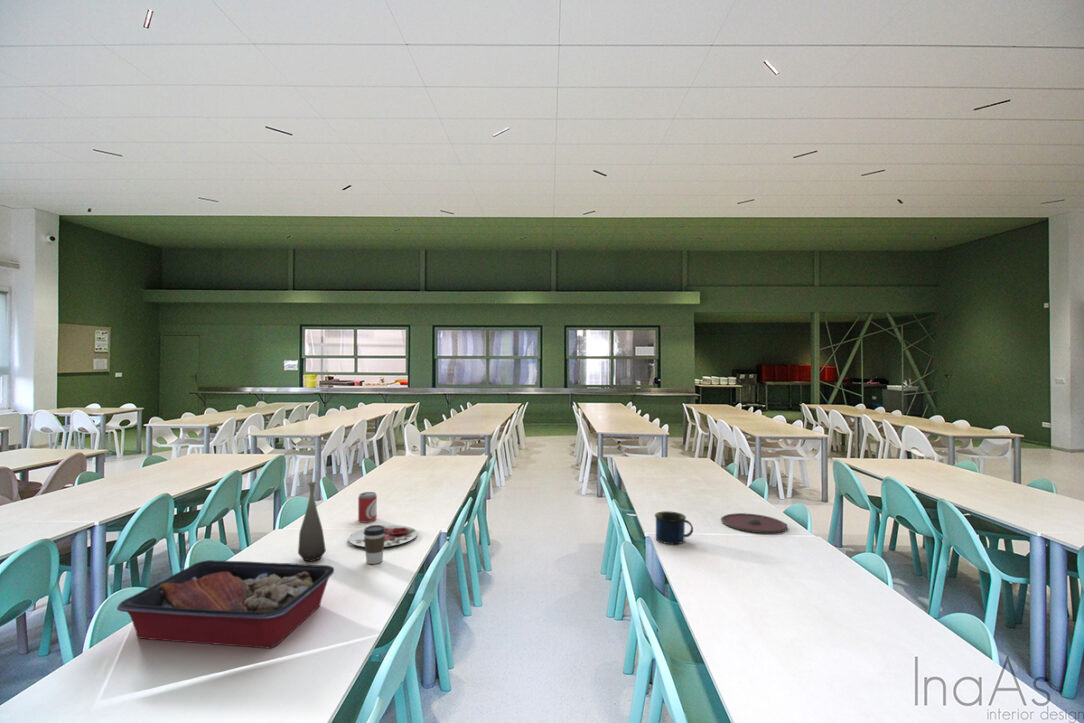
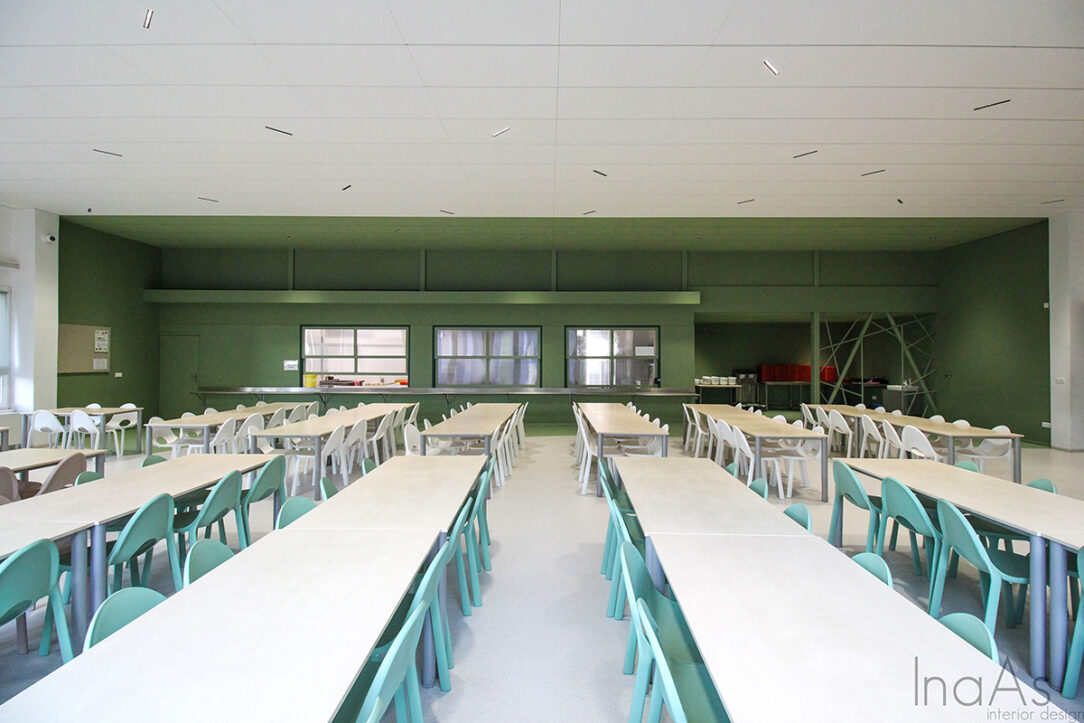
- mug [654,510,694,545]
- plate [347,524,418,548]
- bottle [297,481,327,563]
- beer can [357,491,378,524]
- coffee cup [364,524,386,565]
- tray [116,559,335,649]
- plate [720,512,788,534]
